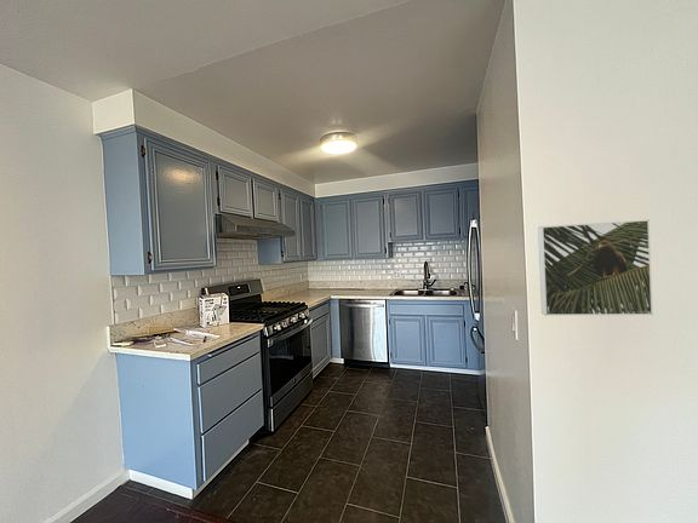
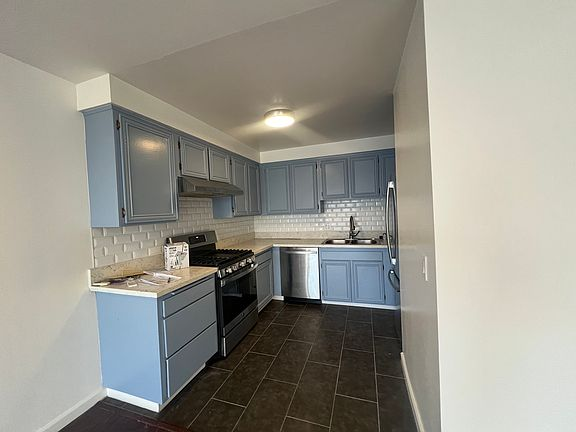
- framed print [537,218,654,317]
